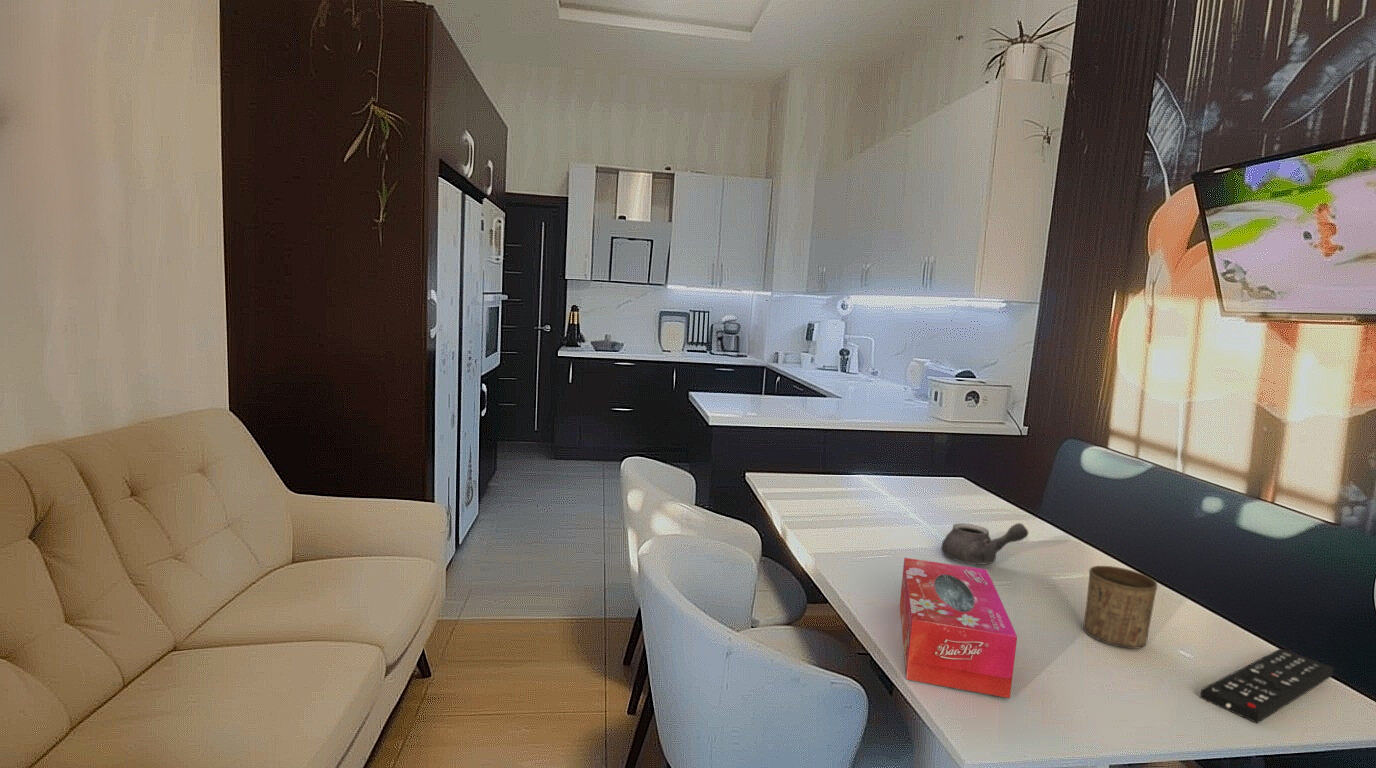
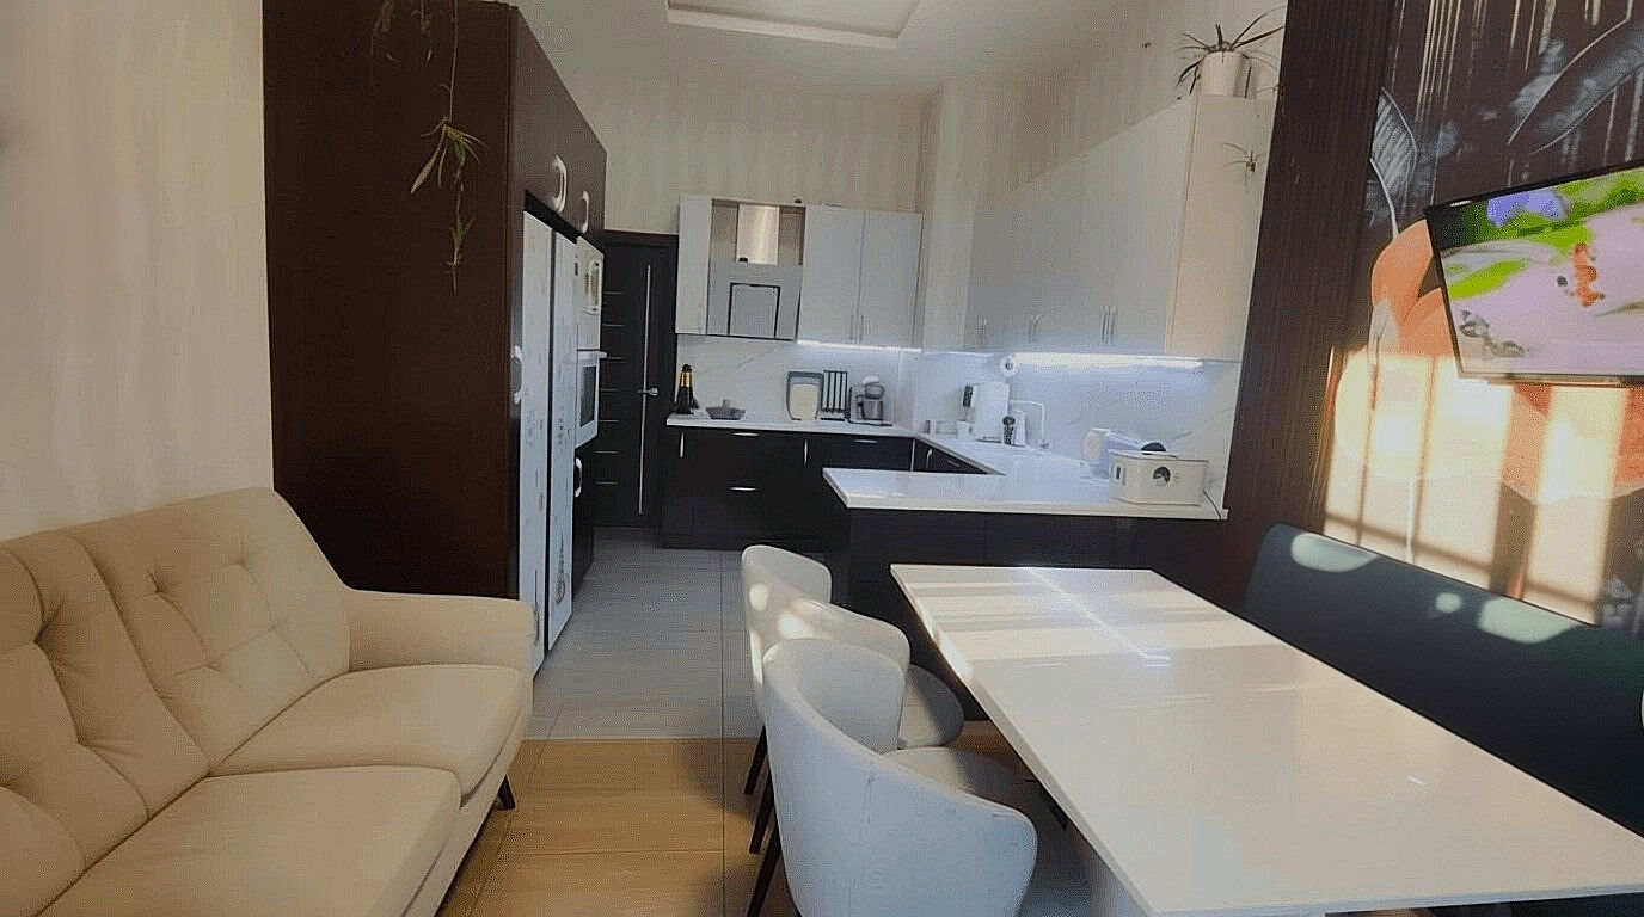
- remote control [1199,648,1335,724]
- teapot [940,522,1029,566]
- tissue box [899,557,1018,699]
- cup [1082,565,1158,650]
